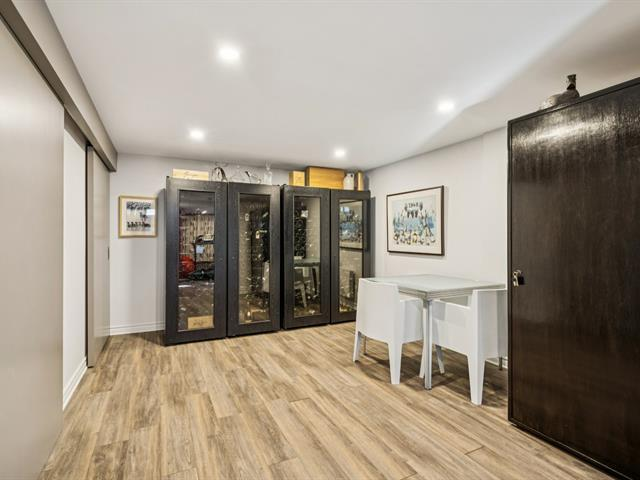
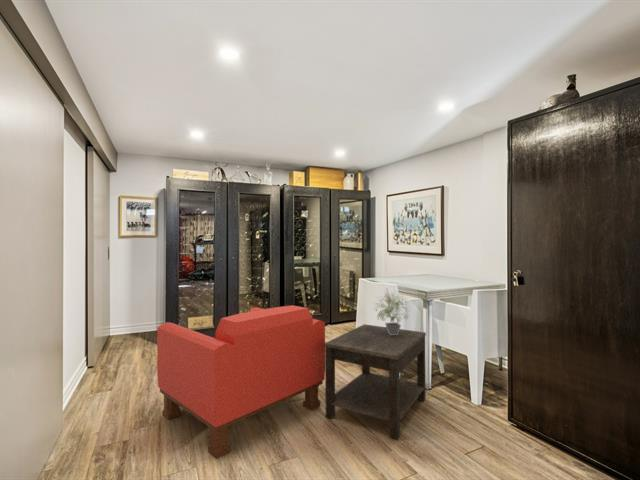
+ potted plant [373,287,412,335]
+ armchair [156,304,326,460]
+ side table [324,323,427,440]
